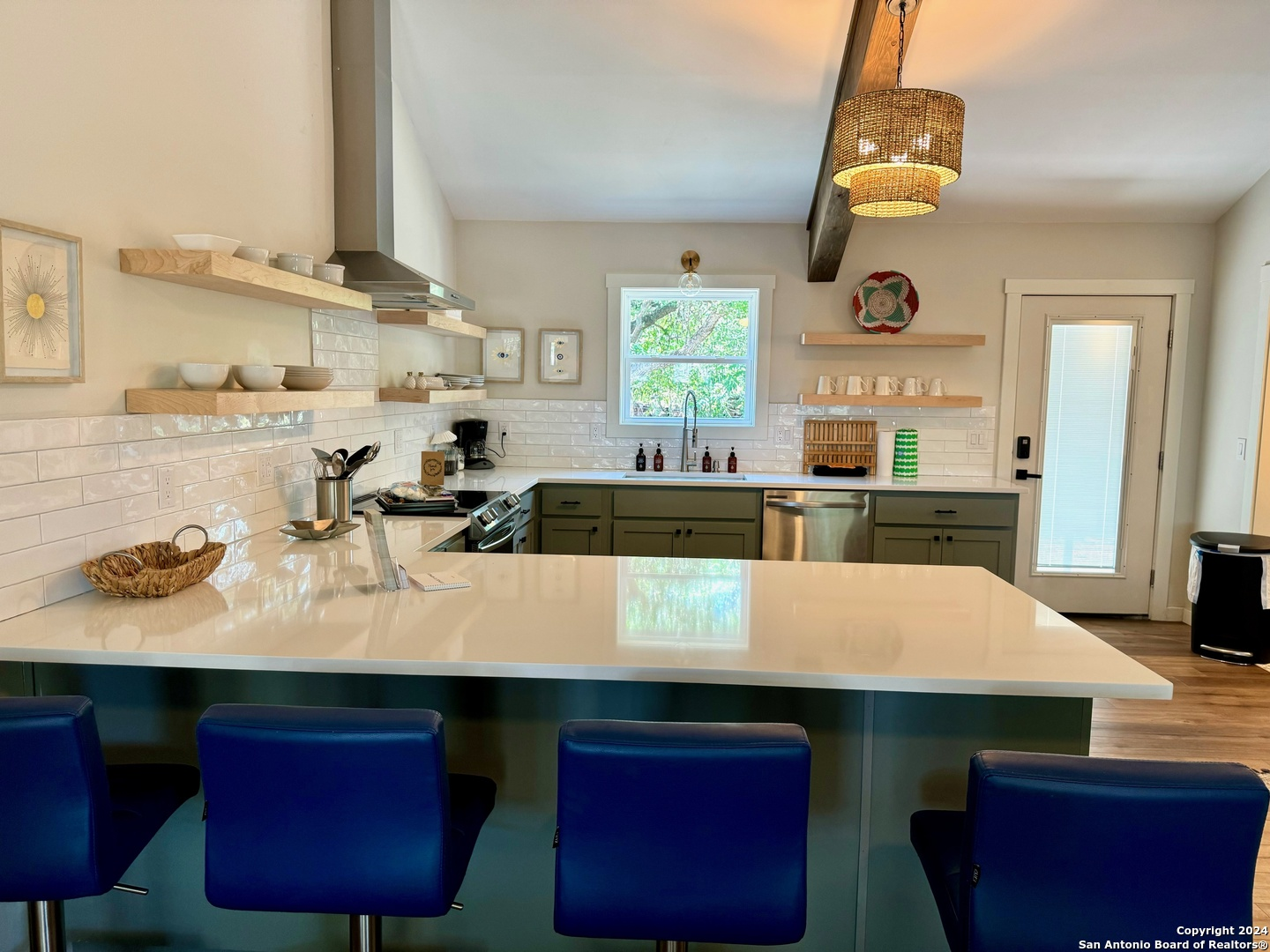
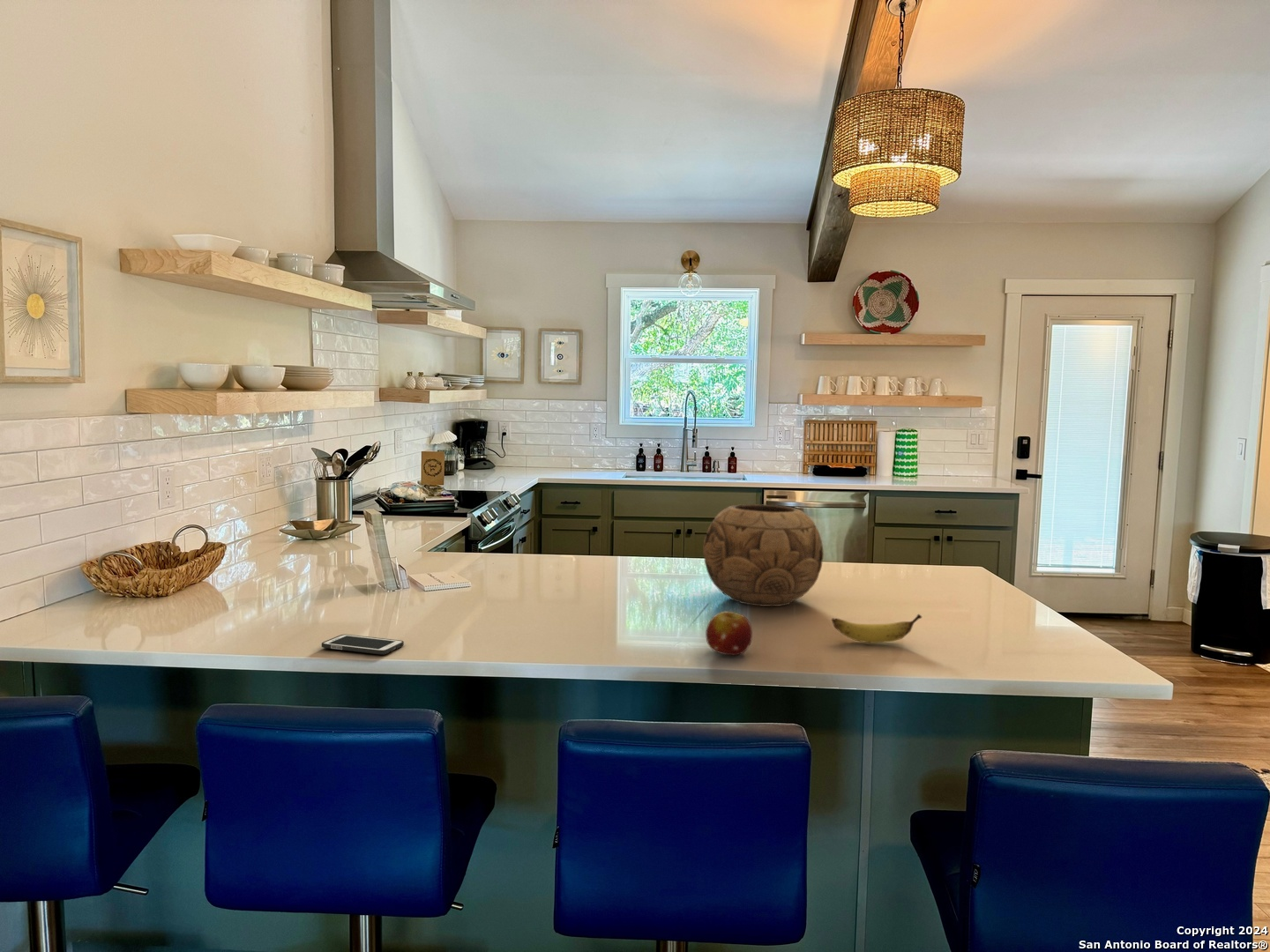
+ decorative bowl [702,503,825,607]
+ banana [831,614,923,643]
+ cell phone [321,634,405,655]
+ fruit [705,611,753,657]
